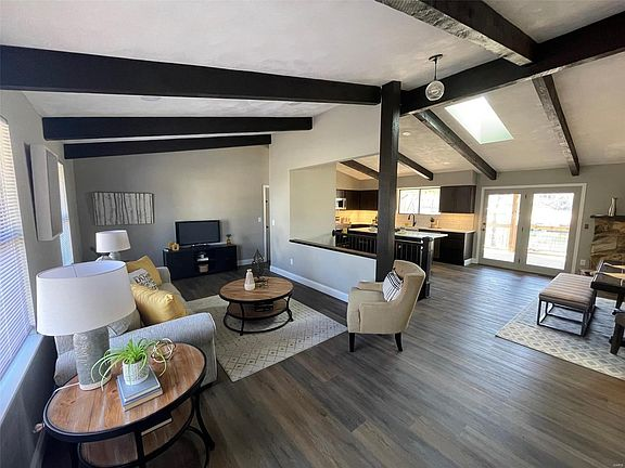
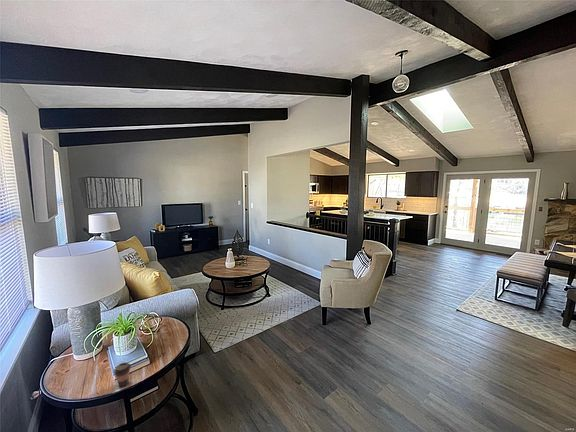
+ coffee cup [113,361,132,388]
